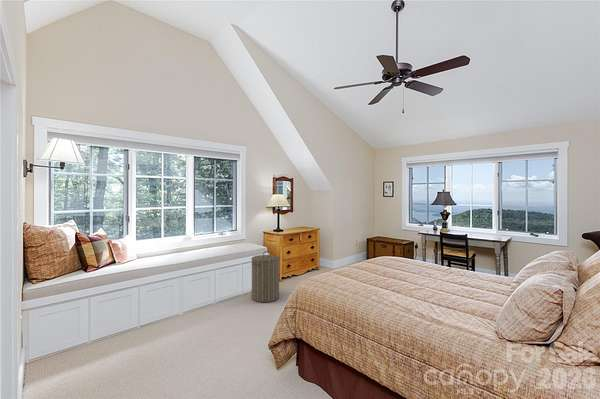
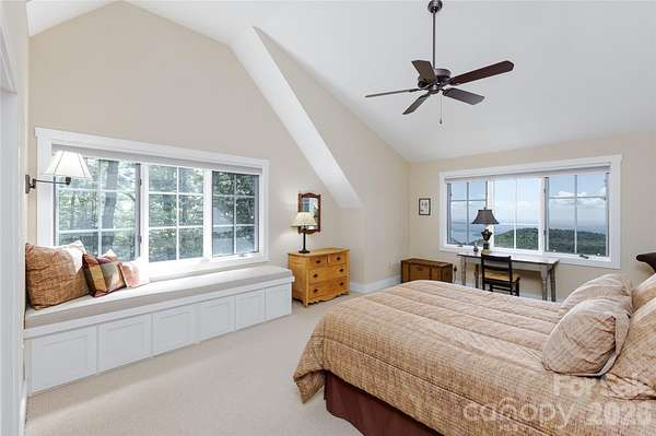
- laundry hamper [251,250,280,303]
